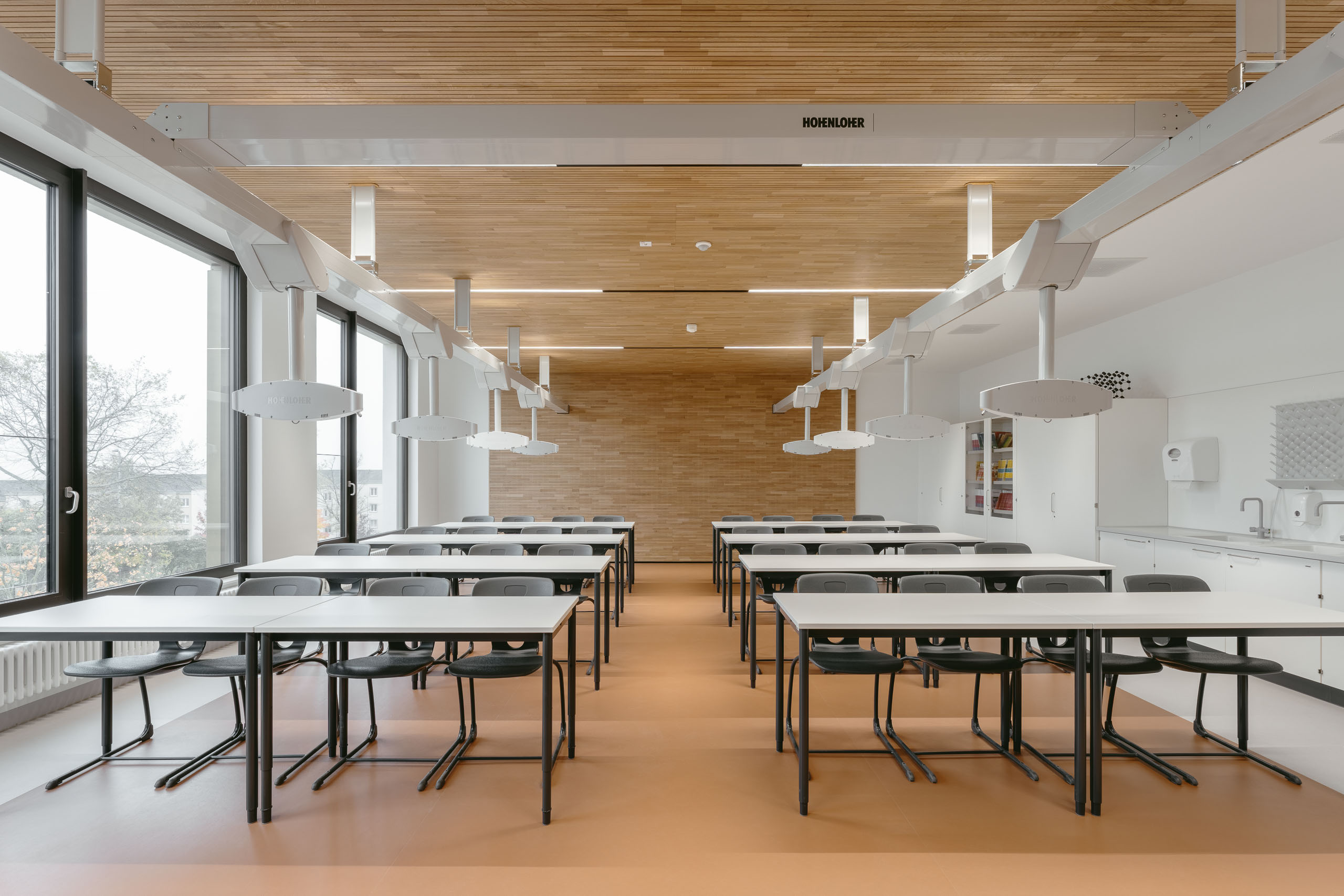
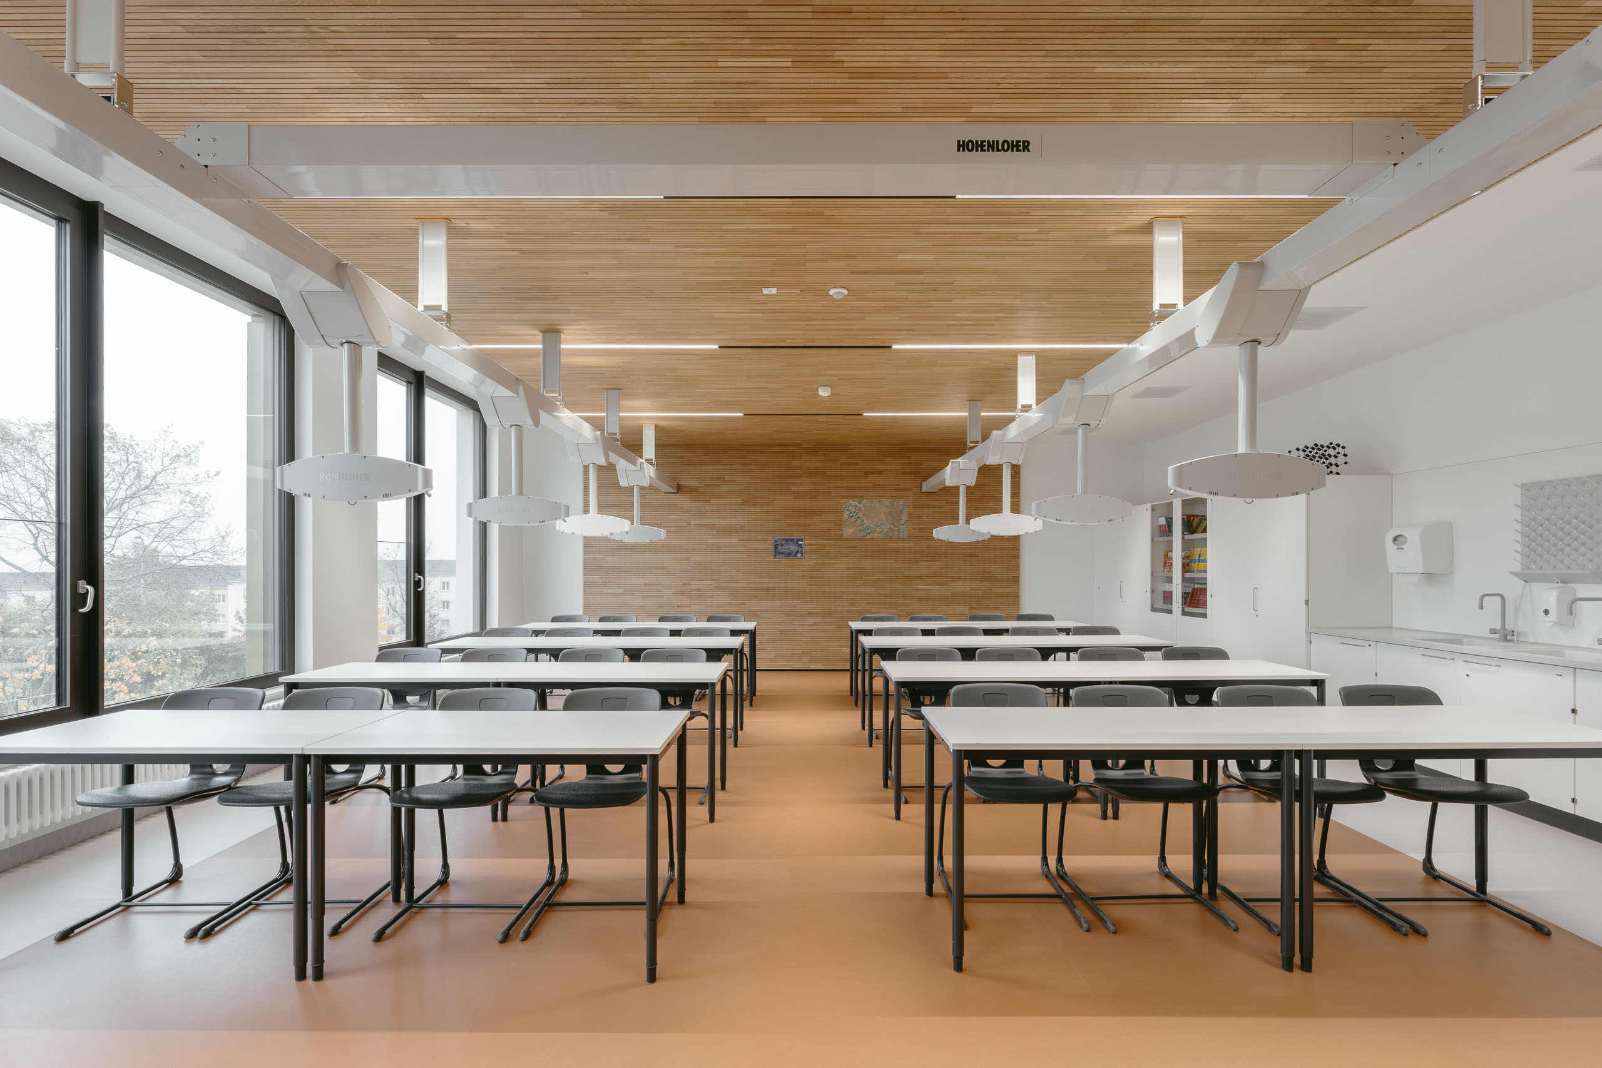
+ map [843,498,908,539]
+ wall art [772,536,806,559]
